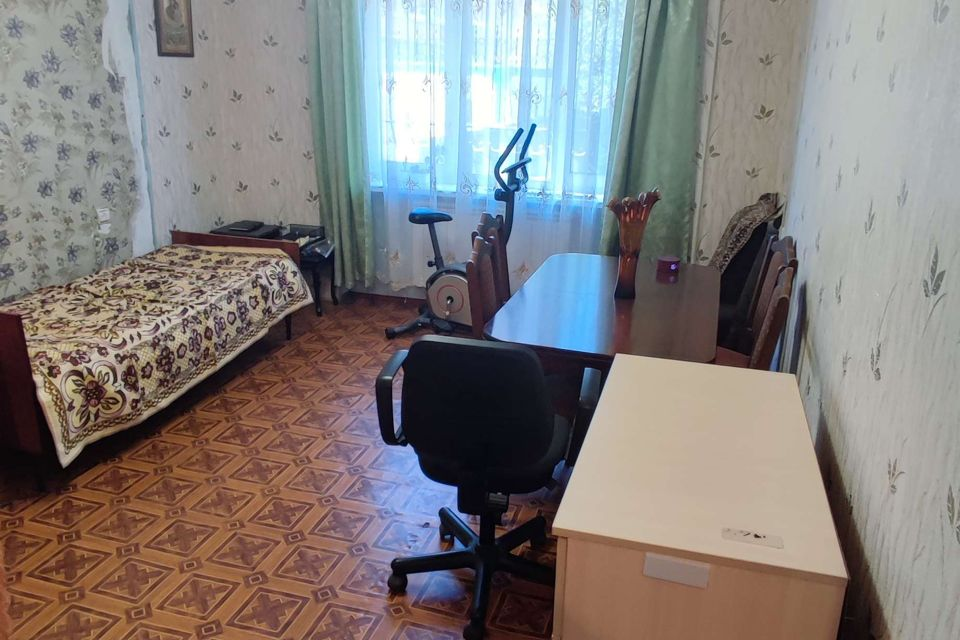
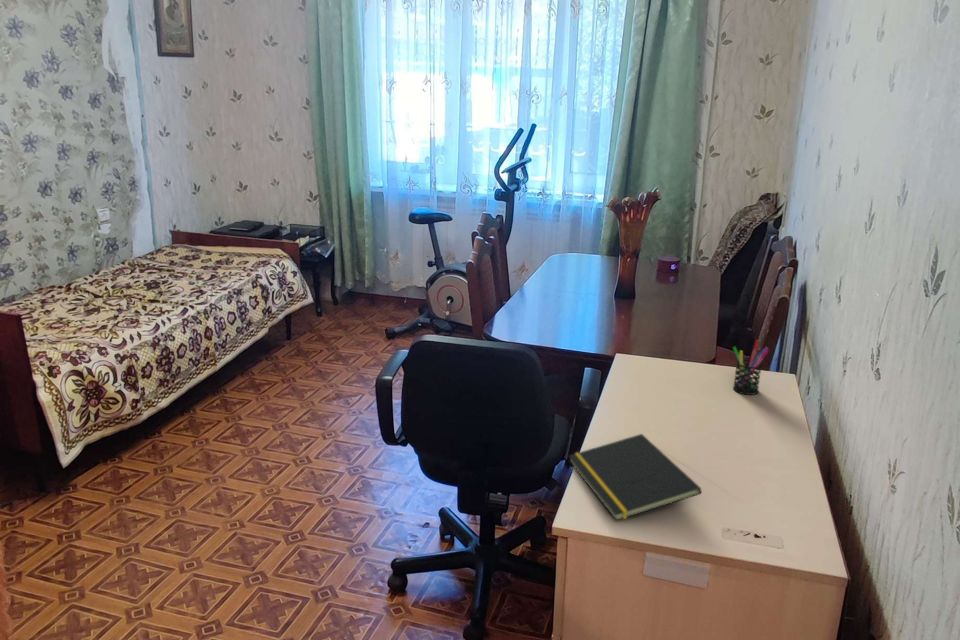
+ pen holder [732,339,770,396]
+ notepad [567,433,702,522]
